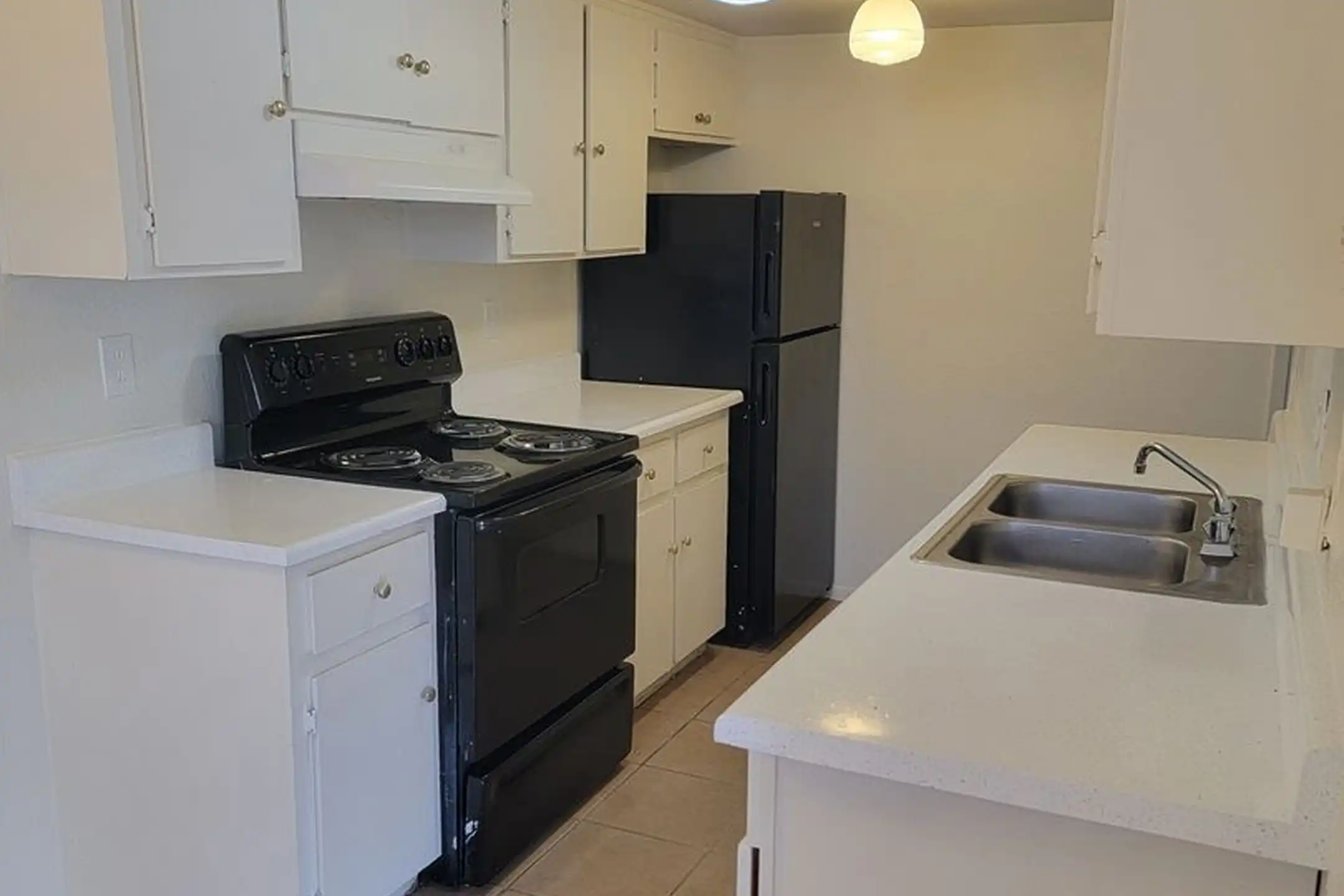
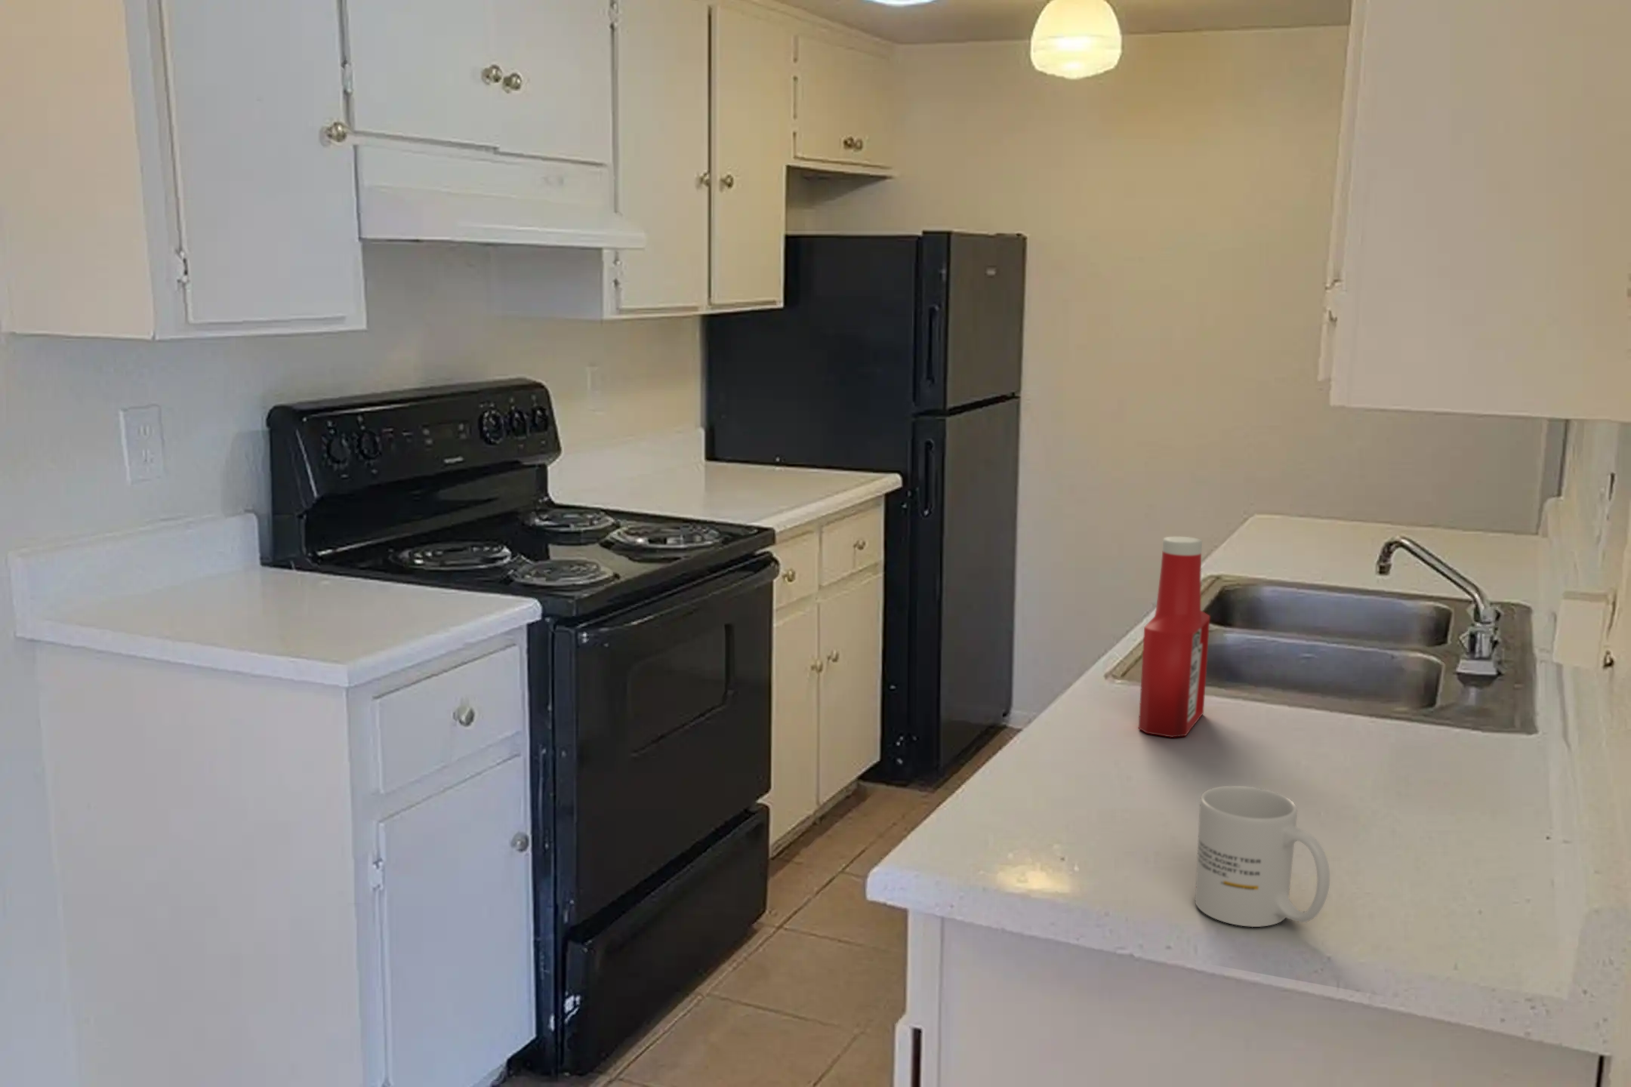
+ mug [1194,785,1330,928]
+ soap bottle [1138,536,1210,739]
